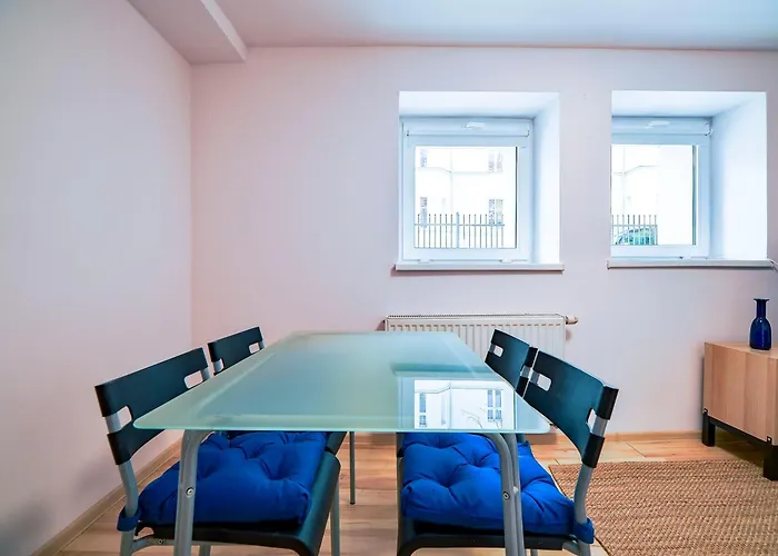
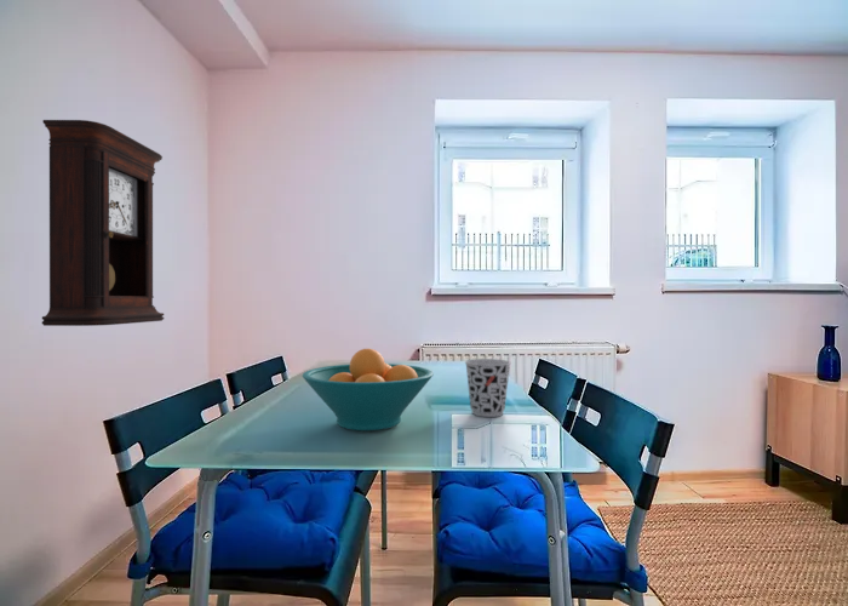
+ cup [464,358,512,418]
+ pendulum clock [41,119,165,327]
+ fruit bowl [302,348,435,431]
